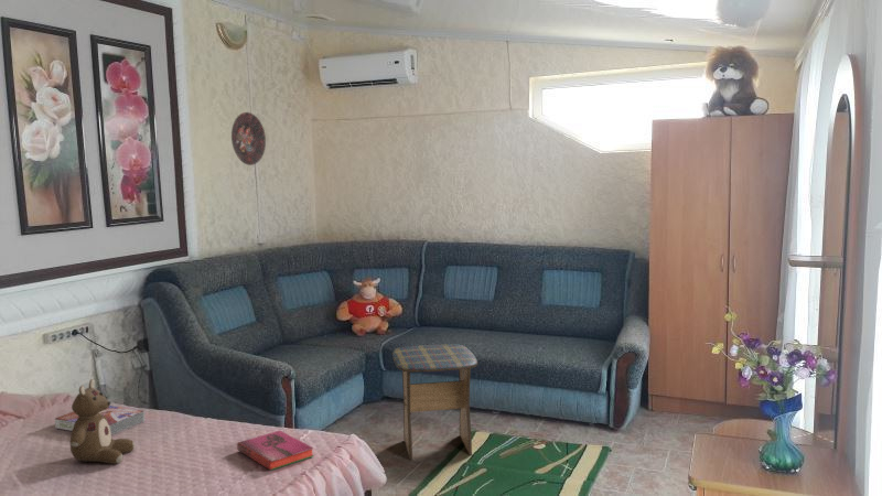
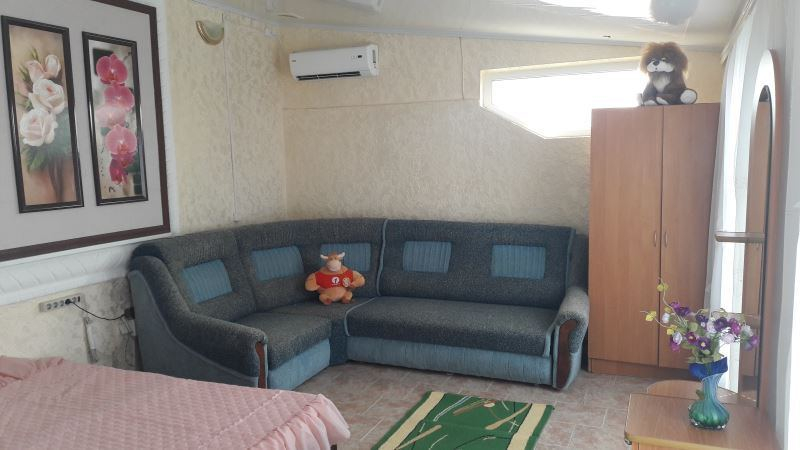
- stuffed bear [69,378,136,465]
- textbook [54,405,146,435]
- stool [391,343,478,461]
- hardback book [236,430,315,472]
- decorative plate [230,111,267,166]
